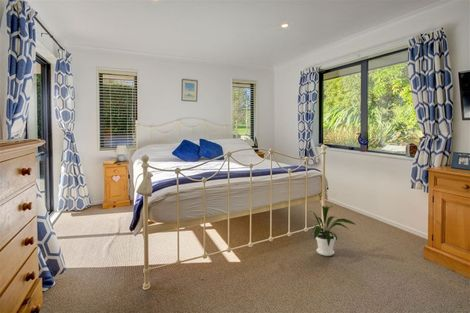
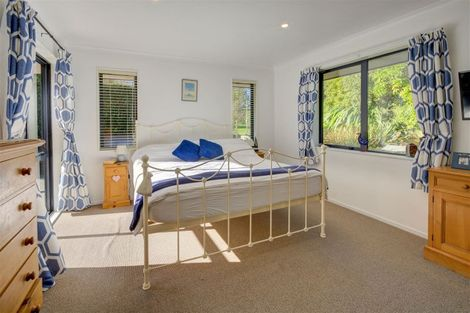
- house plant [309,205,357,257]
